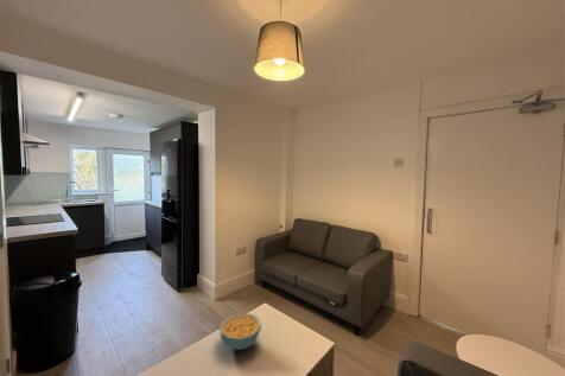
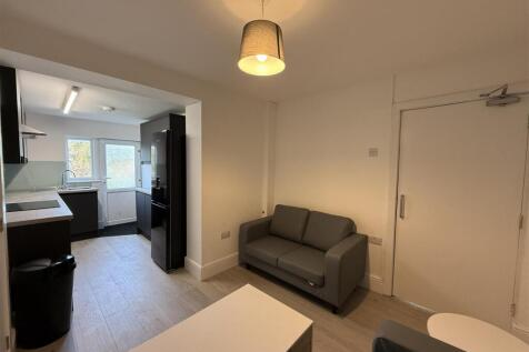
- cereal bowl [218,312,262,351]
